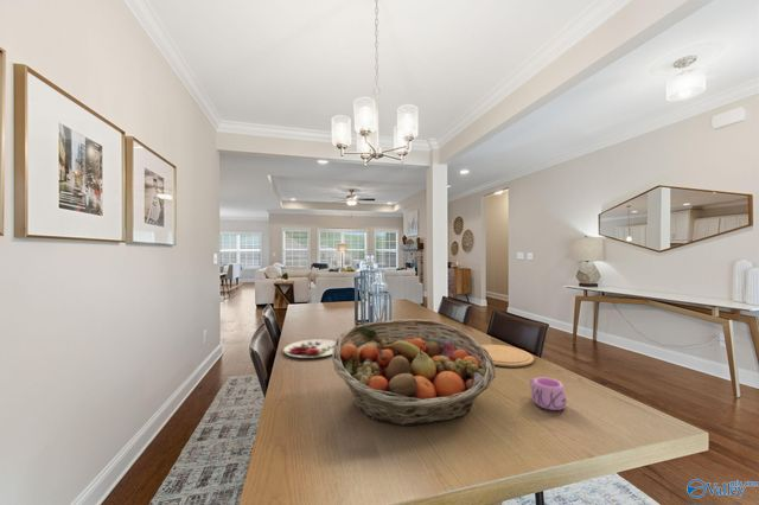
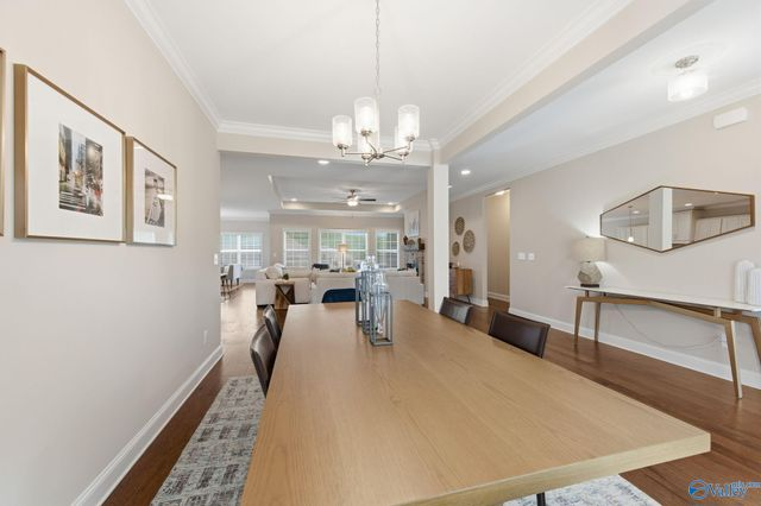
- fruit basket [331,318,497,428]
- plate [473,344,535,367]
- mug [529,376,568,411]
- plate [282,338,336,359]
